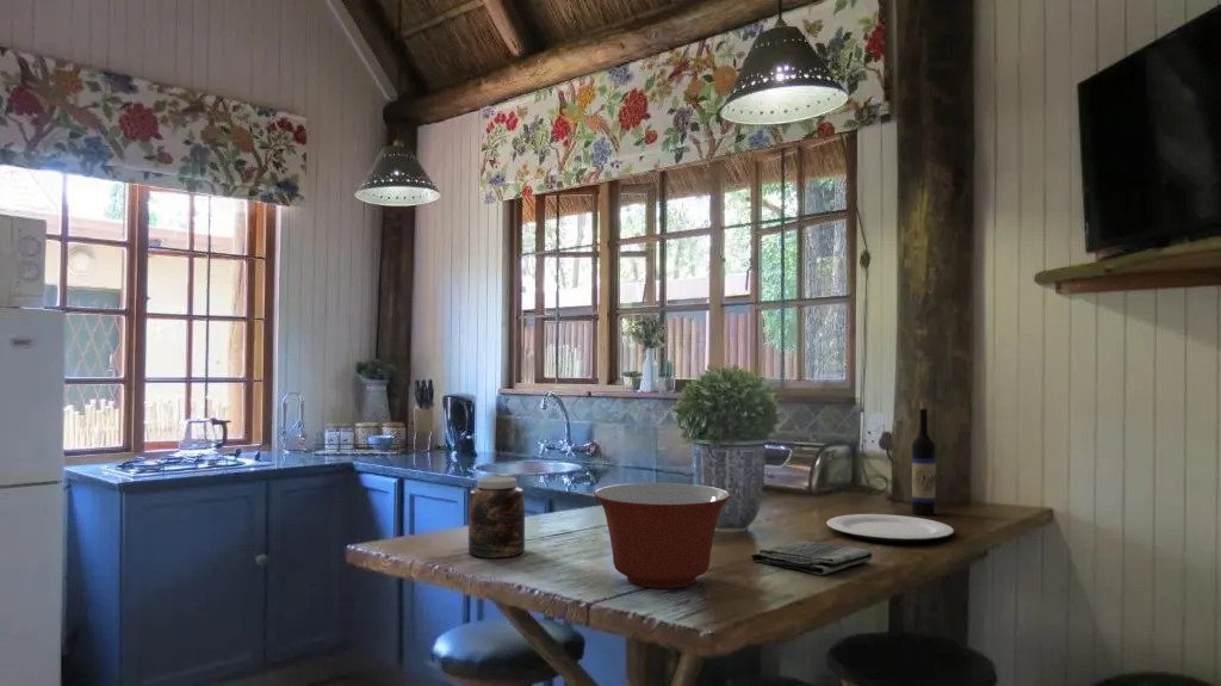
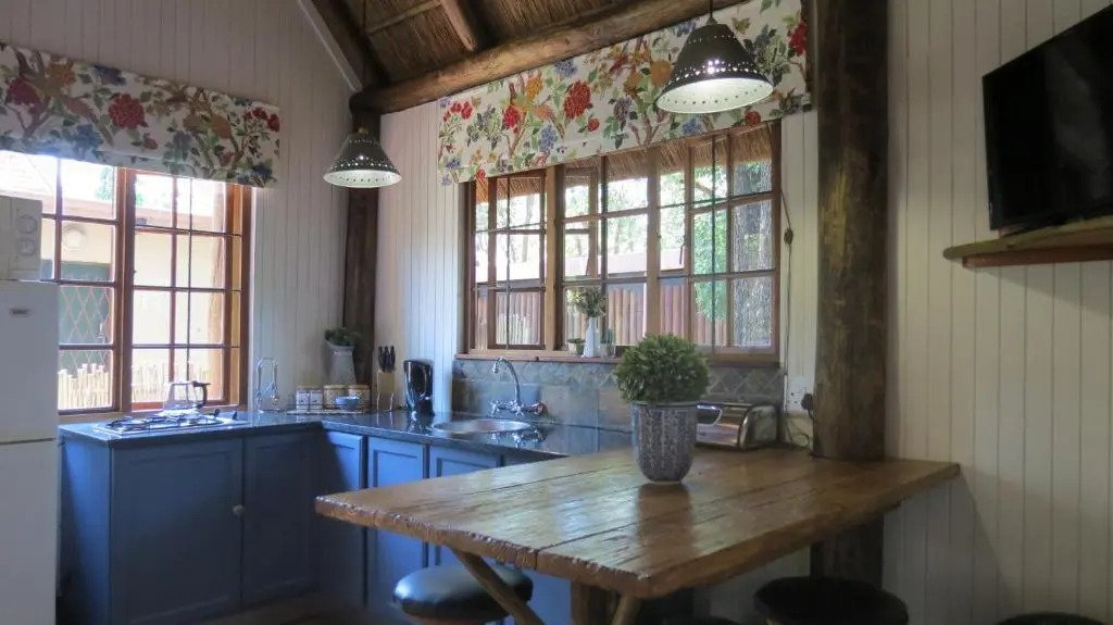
- plate [825,513,955,543]
- wine bottle [911,401,937,517]
- jar [467,475,526,558]
- dish towel [750,539,874,576]
- mixing bowl [593,482,731,589]
